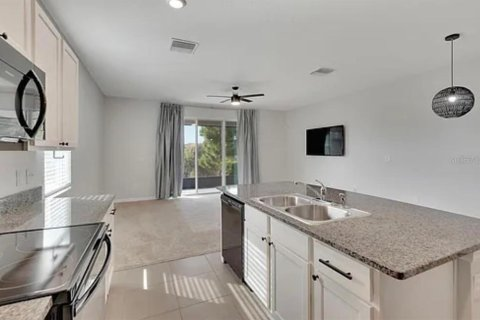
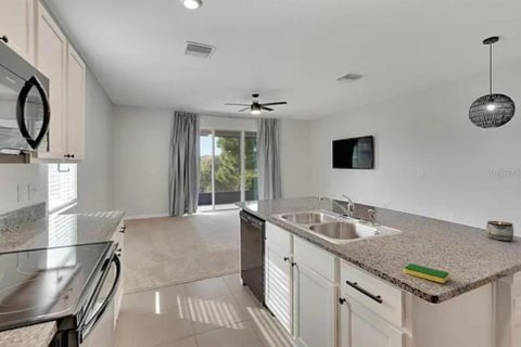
+ candle holder [485,220,514,242]
+ dish sponge [404,262,449,284]
